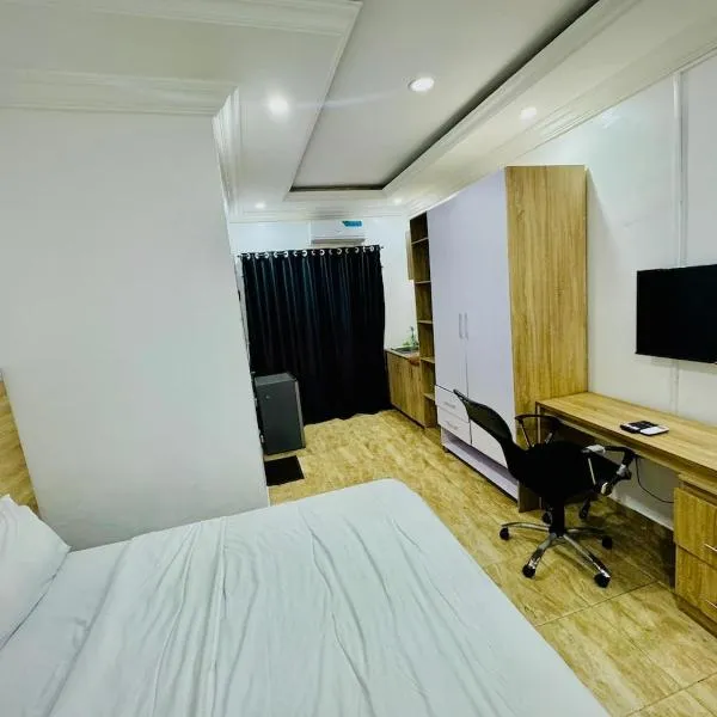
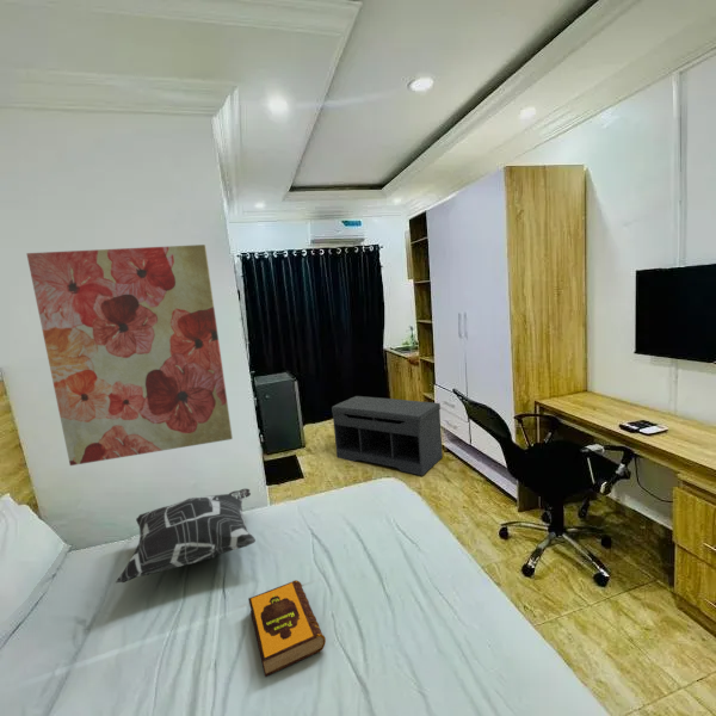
+ decorative pillow [115,488,257,584]
+ hardback book [247,579,327,678]
+ wall art [25,243,234,467]
+ bench [331,395,444,476]
